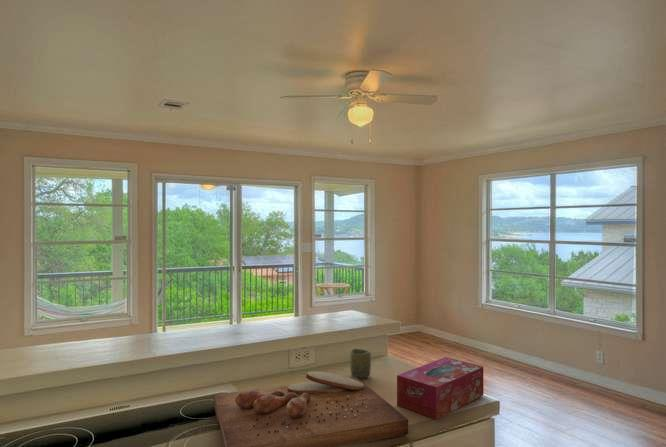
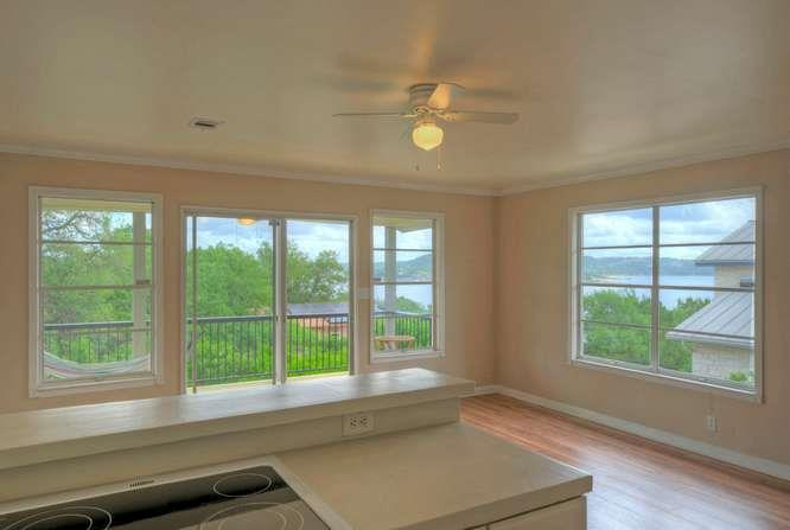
- cutting board [213,371,409,447]
- cup [349,348,372,379]
- tissue box [396,356,484,420]
